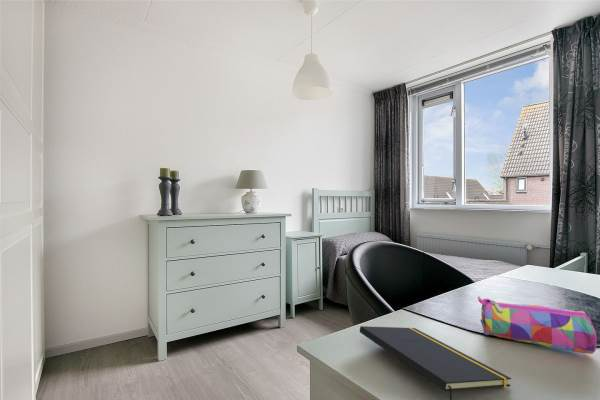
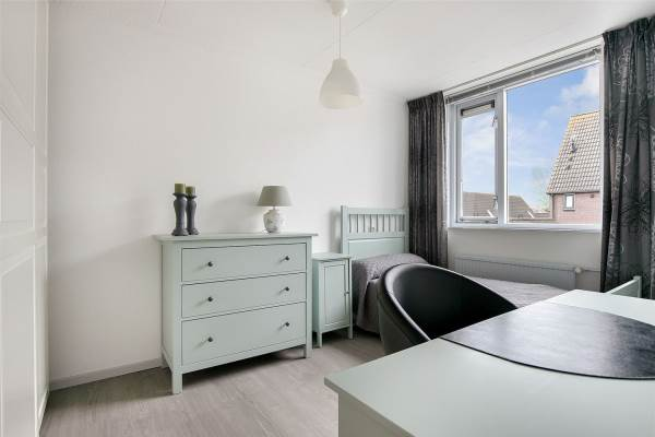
- pencil case [477,295,597,355]
- notepad [359,325,512,400]
